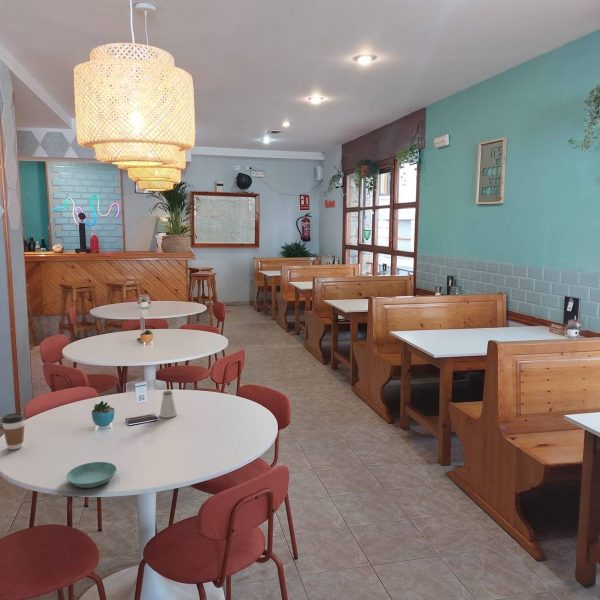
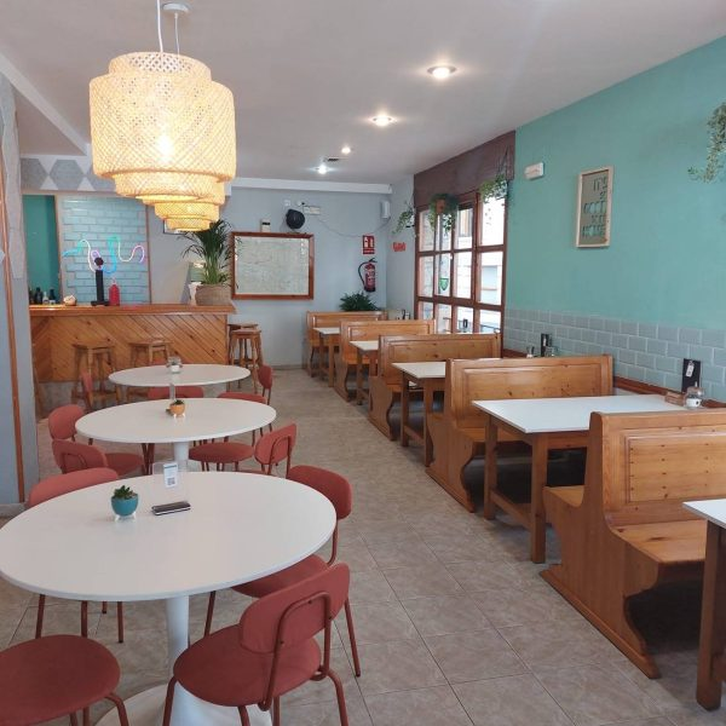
- saltshaker [159,390,178,419]
- coffee cup [1,412,26,451]
- saucer [66,461,118,489]
